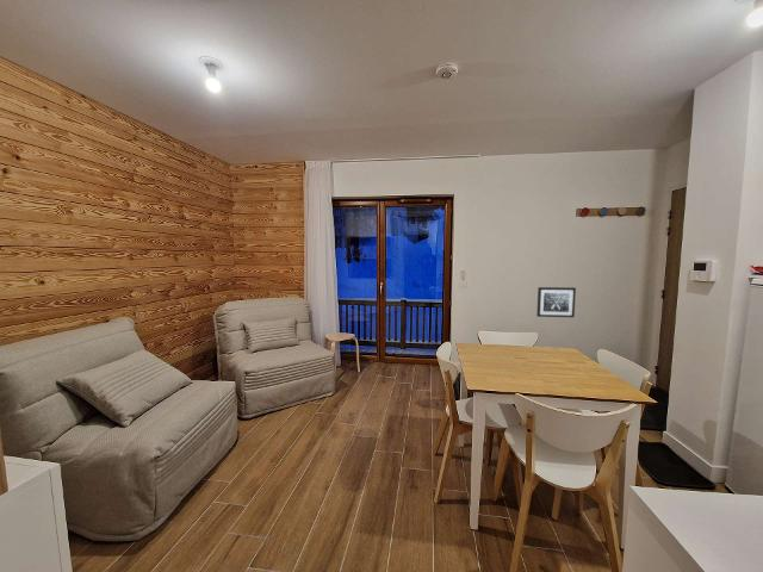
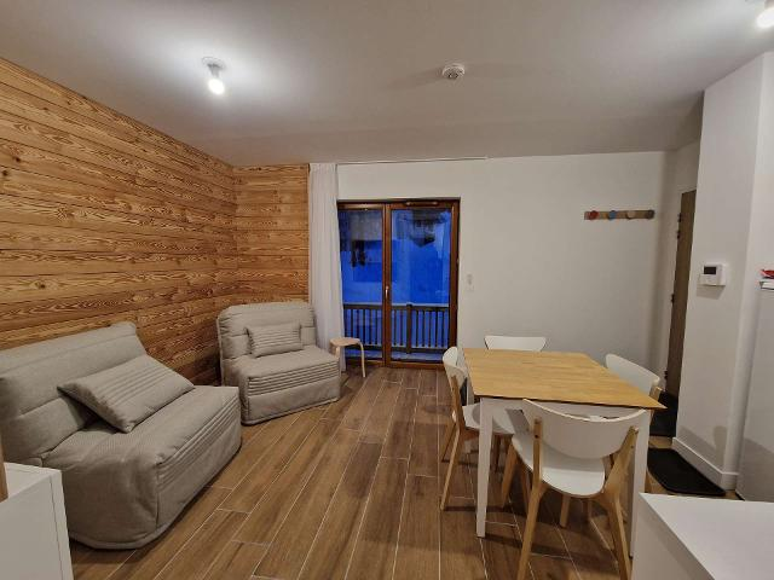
- wall art [535,286,577,318]
